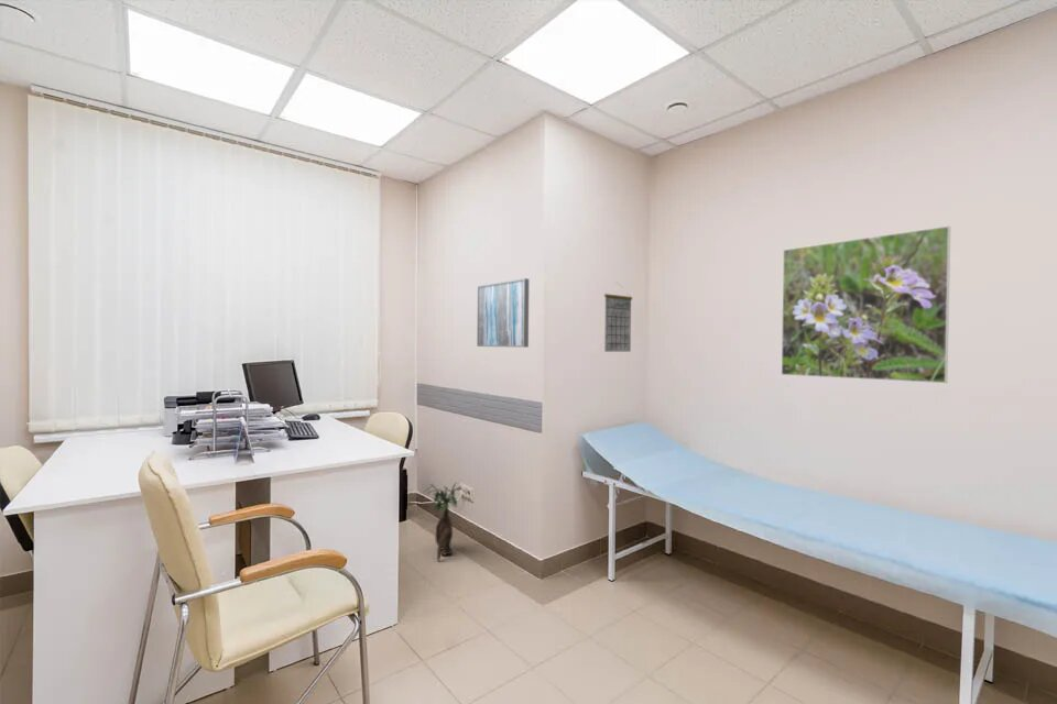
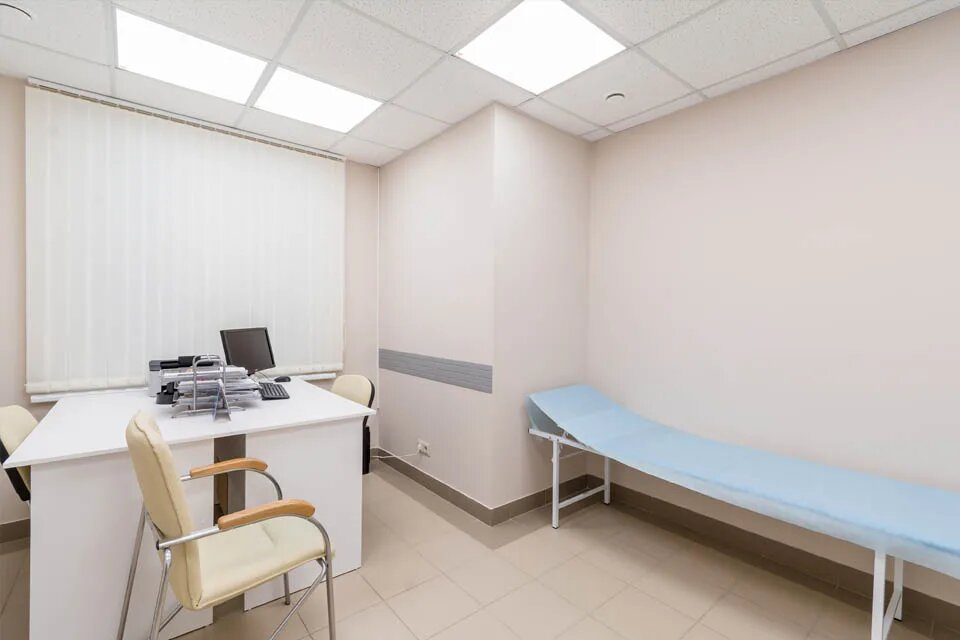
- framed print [781,224,951,384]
- wall art [476,277,530,349]
- calendar [603,282,633,353]
- decorative plant [424,482,467,562]
